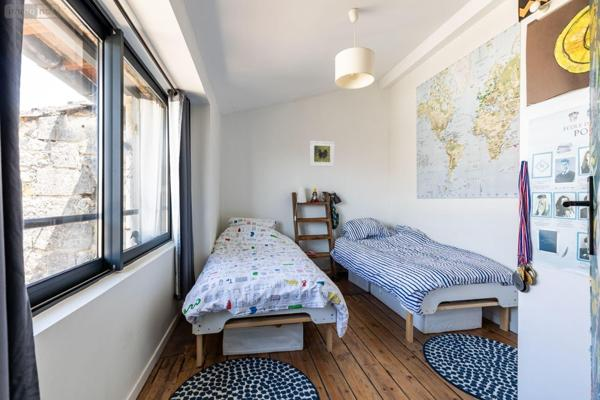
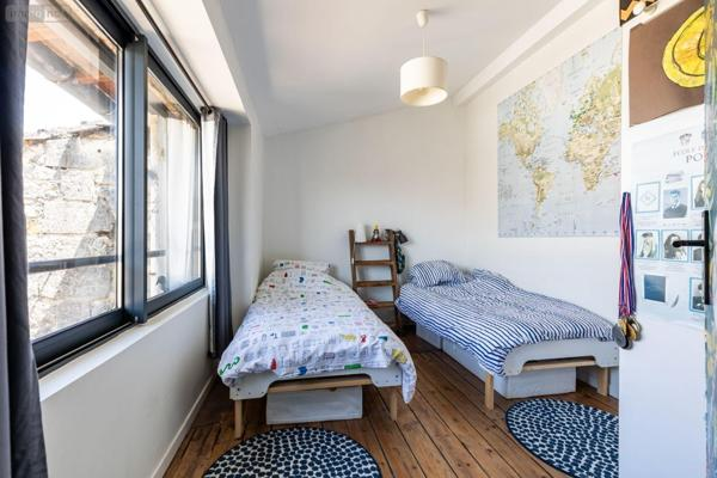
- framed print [309,140,335,168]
